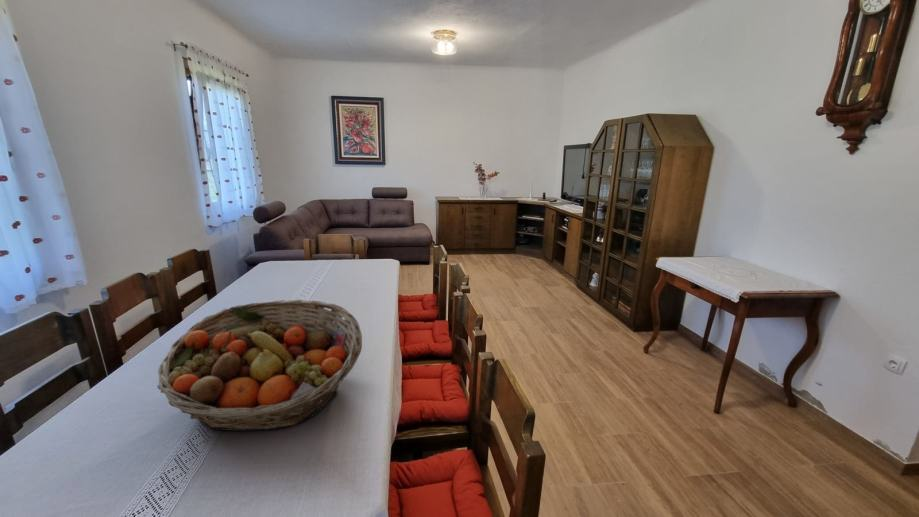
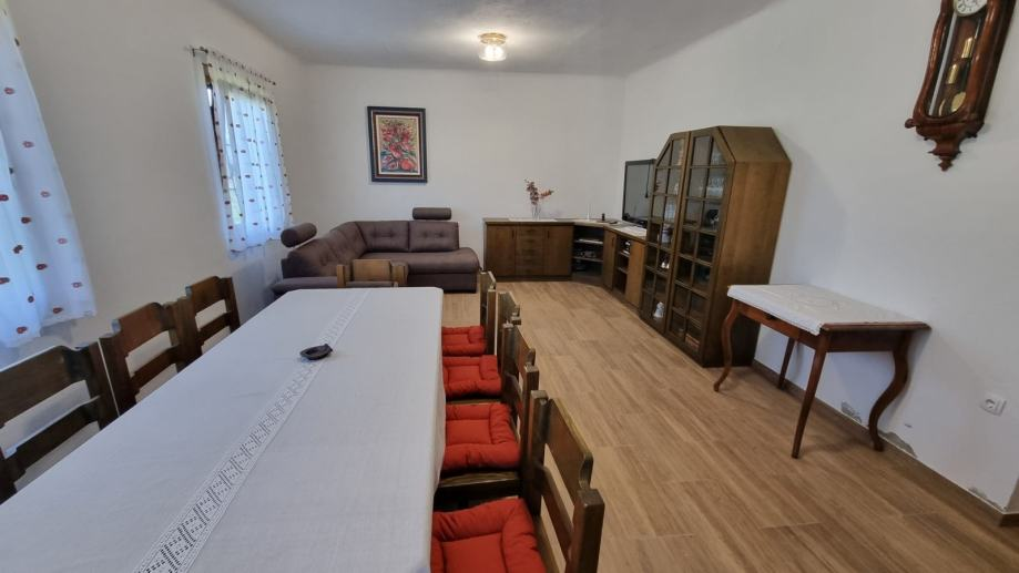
- fruit basket [157,299,363,432]
